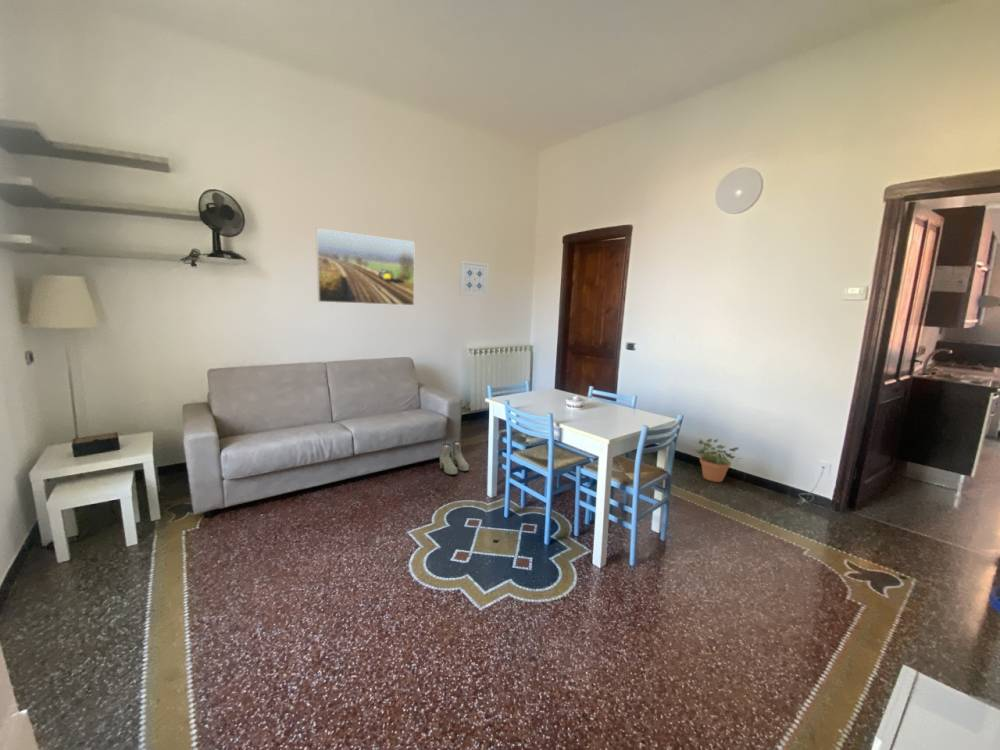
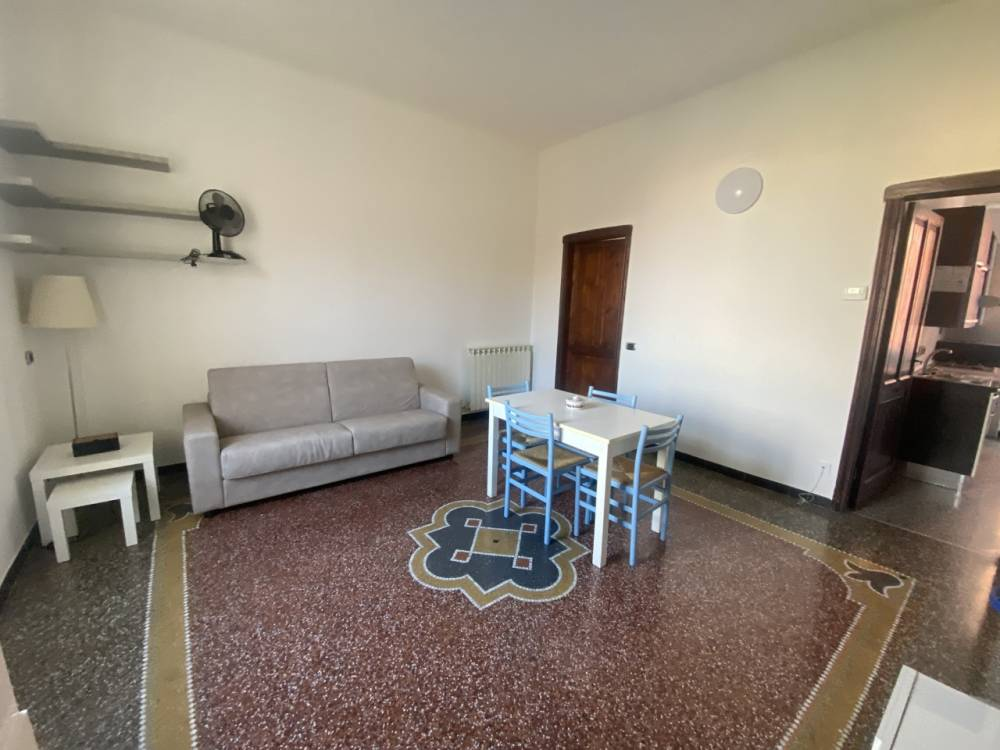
- boots [439,440,470,476]
- potted plant [693,438,744,483]
- wall art [459,260,490,297]
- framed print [315,227,415,306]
